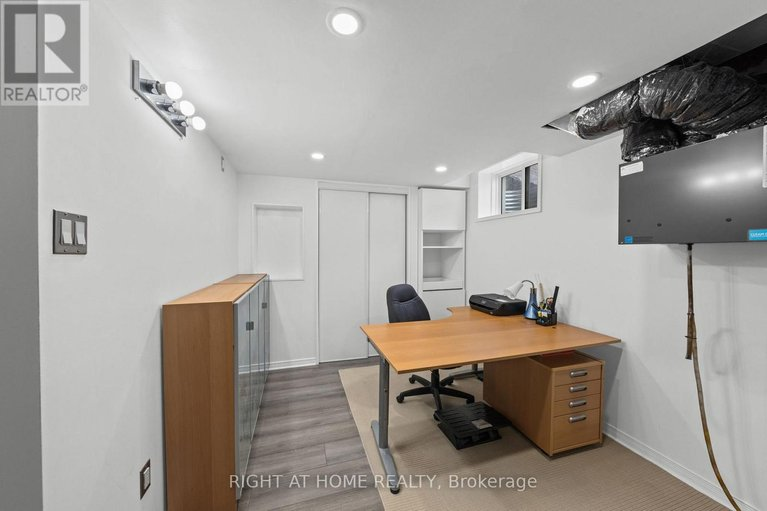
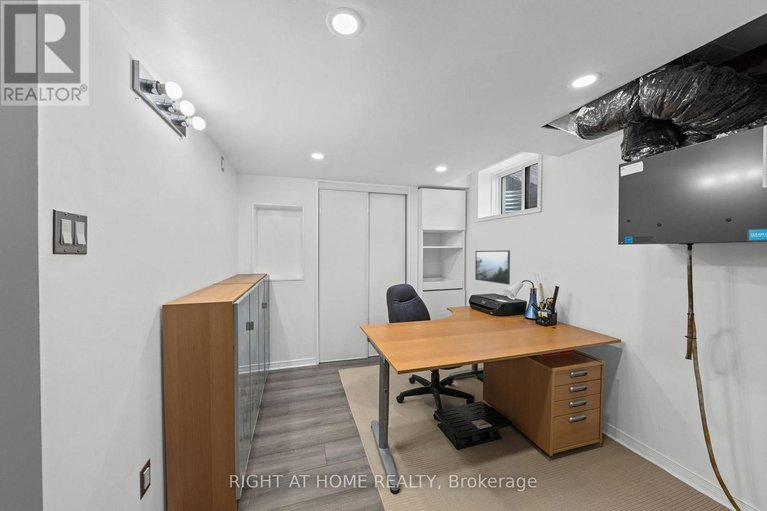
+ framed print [474,249,511,285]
